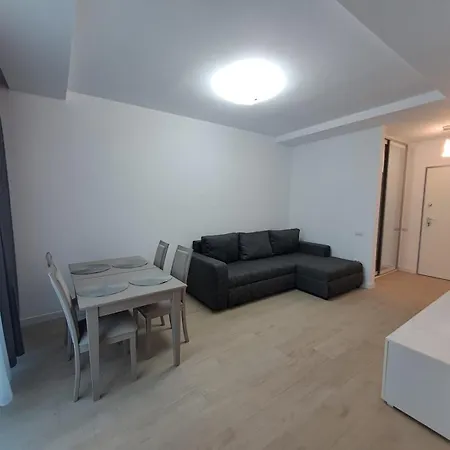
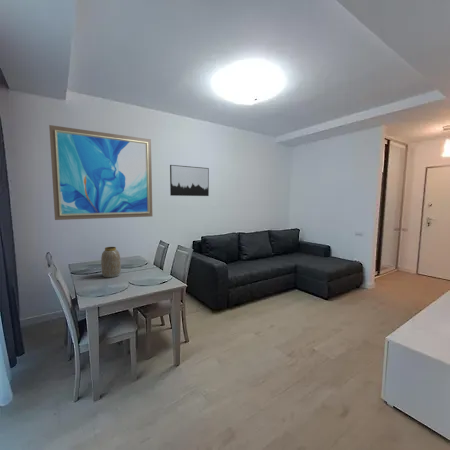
+ wall art [169,164,210,197]
+ vase [100,246,122,278]
+ wall art [48,124,153,221]
